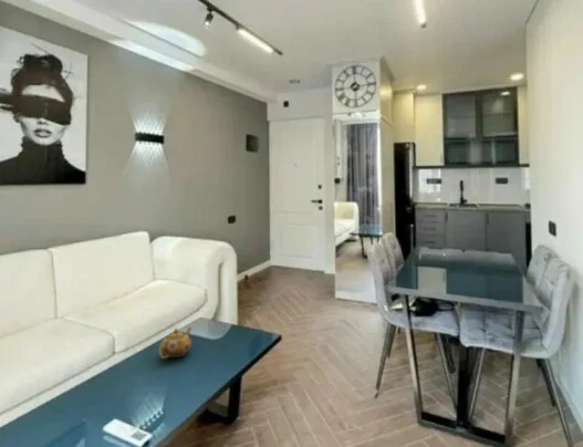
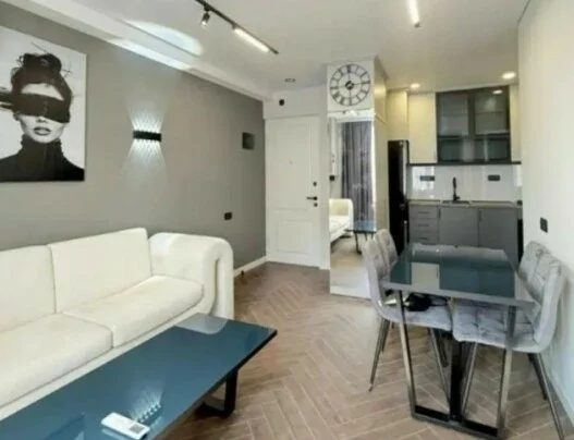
- teapot [158,326,192,360]
